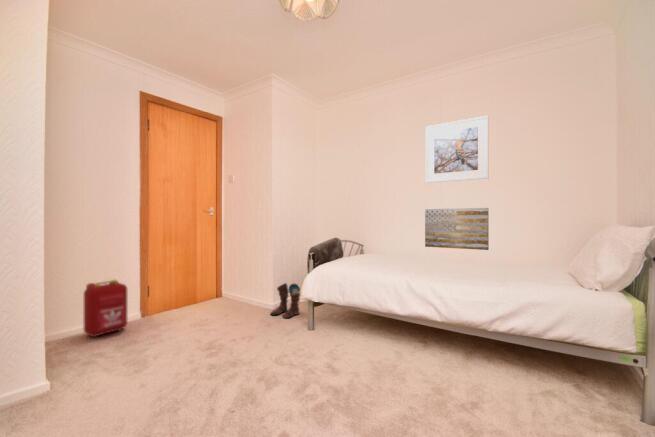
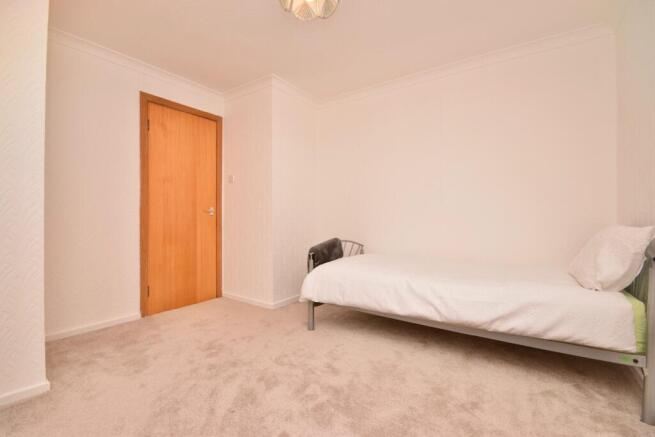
- backpack [83,279,128,338]
- wall art [424,207,490,251]
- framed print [424,115,490,184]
- boots [269,282,301,319]
